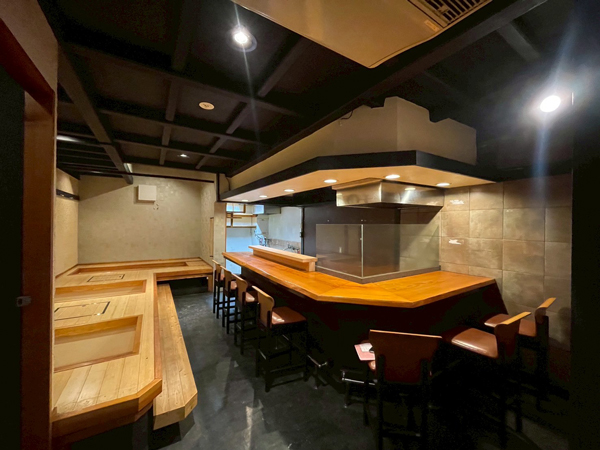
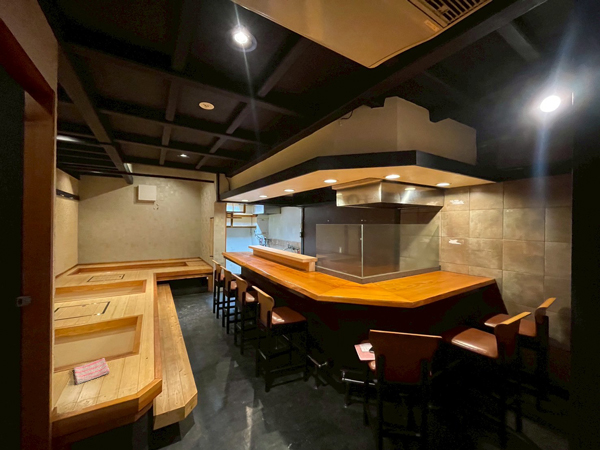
+ dish towel [73,357,111,386]
